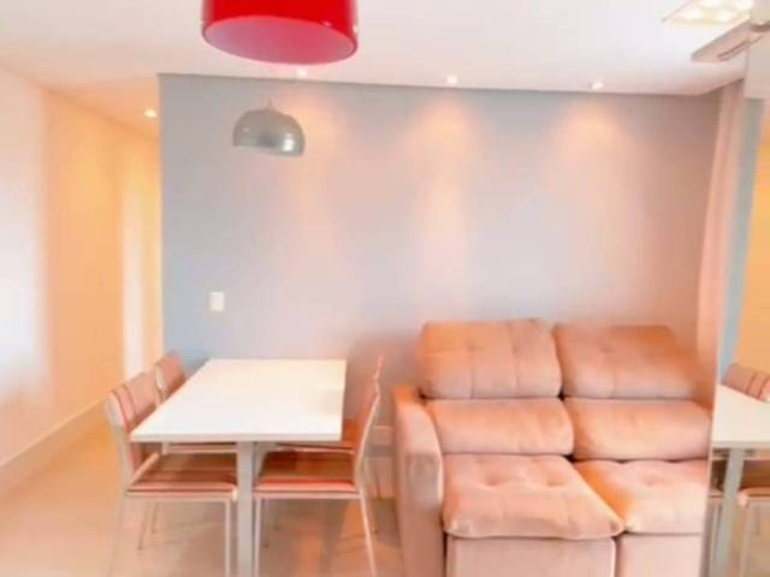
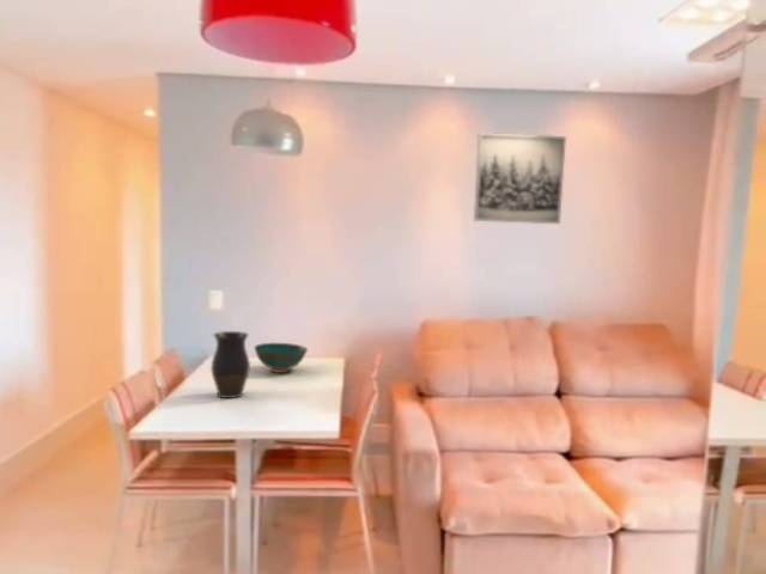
+ wall art [473,132,567,225]
+ bowl [254,342,309,374]
+ vase [209,330,251,399]
